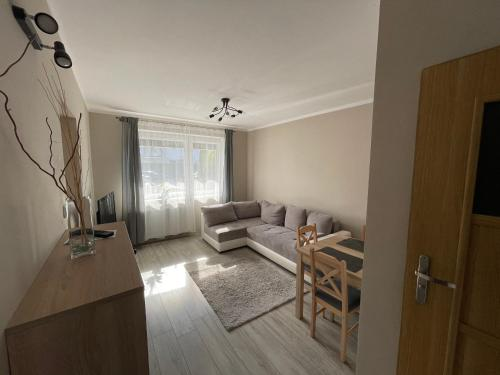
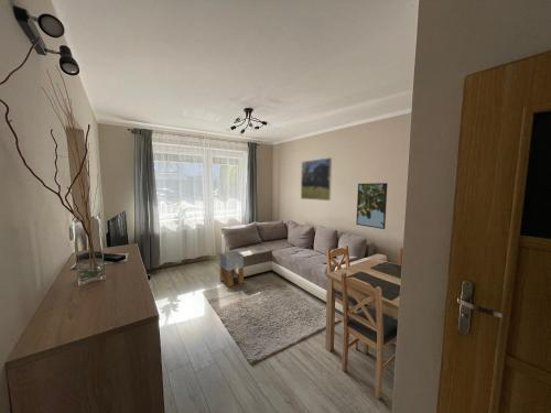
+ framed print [355,182,389,230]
+ stool [218,250,245,287]
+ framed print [300,156,333,202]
